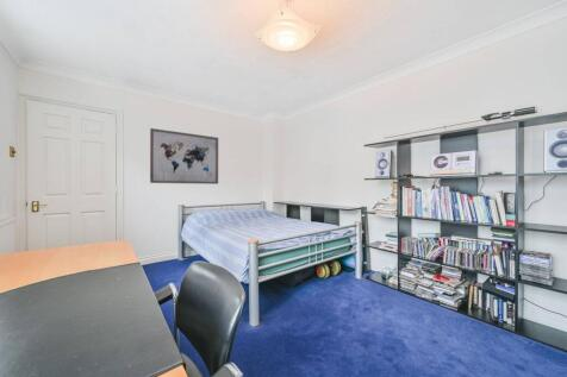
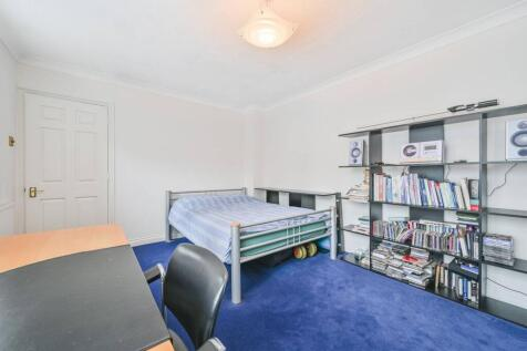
- wall art [149,127,219,186]
